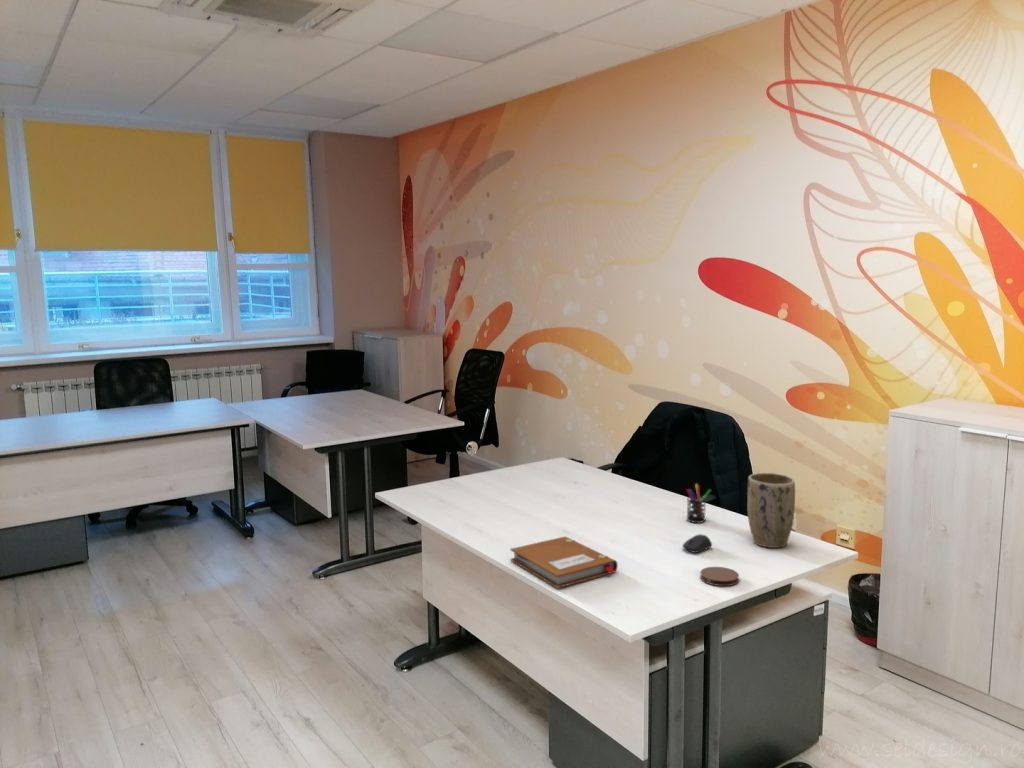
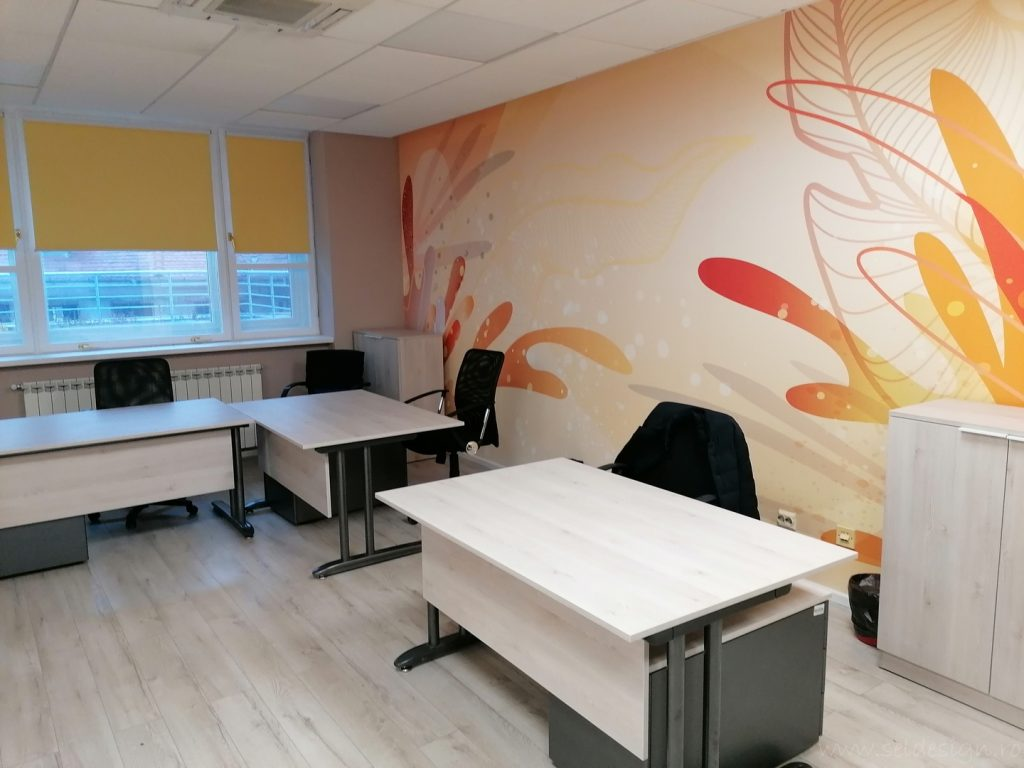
- coaster [699,566,740,587]
- pen holder [686,483,712,524]
- plant pot [746,472,796,549]
- notebook [509,536,619,589]
- computer mouse [682,533,713,554]
